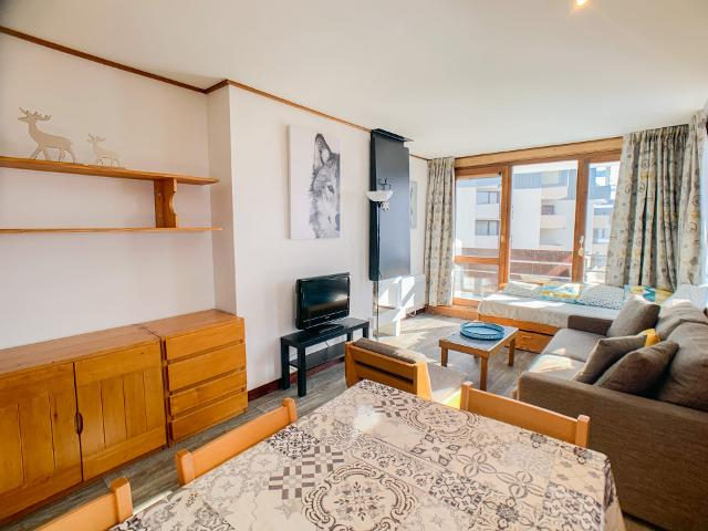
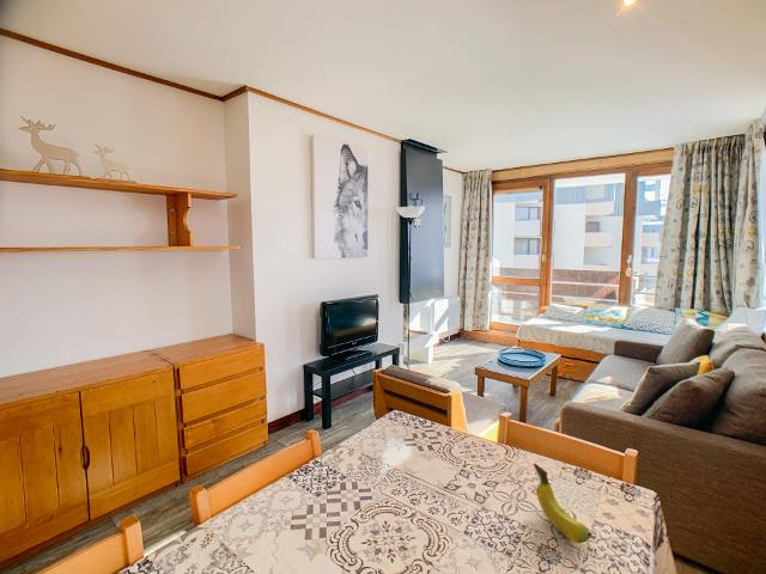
+ fruit [533,463,592,544]
